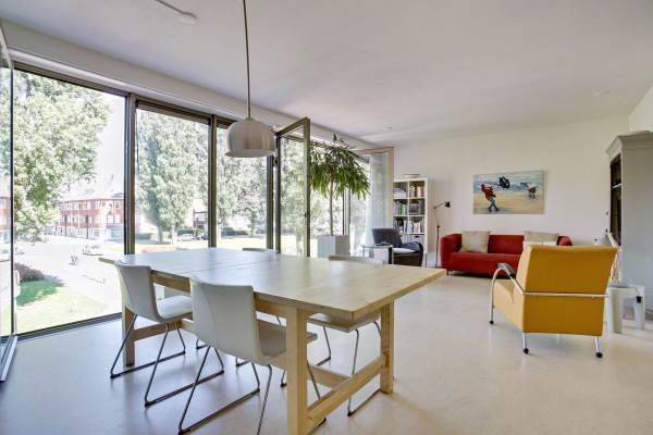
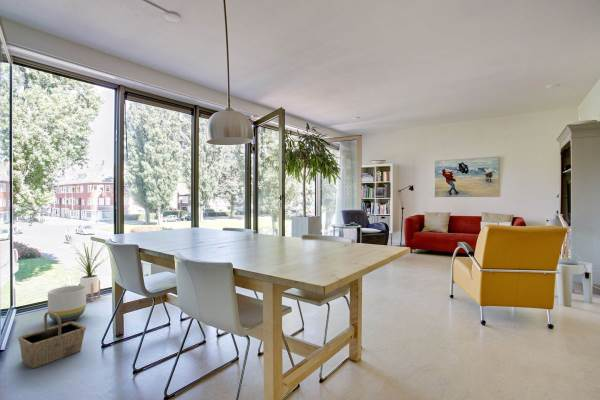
+ basket [17,311,87,369]
+ house plant [72,241,109,303]
+ planter [47,284,87,323]
